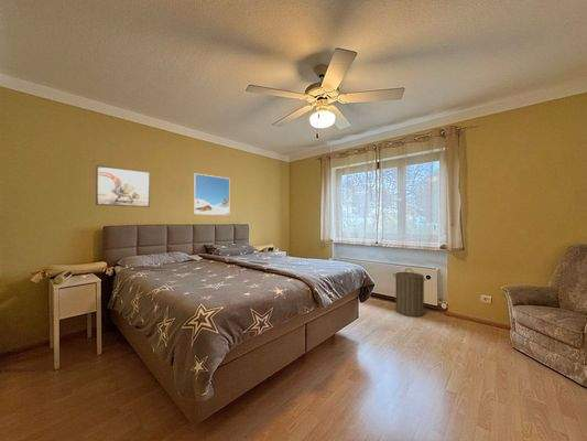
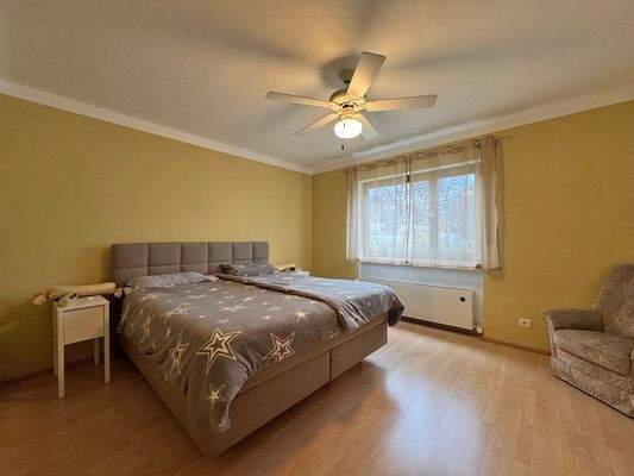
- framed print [193,173,230,216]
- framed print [95,164,151,208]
- laundry hamper [392,268,428,318]
